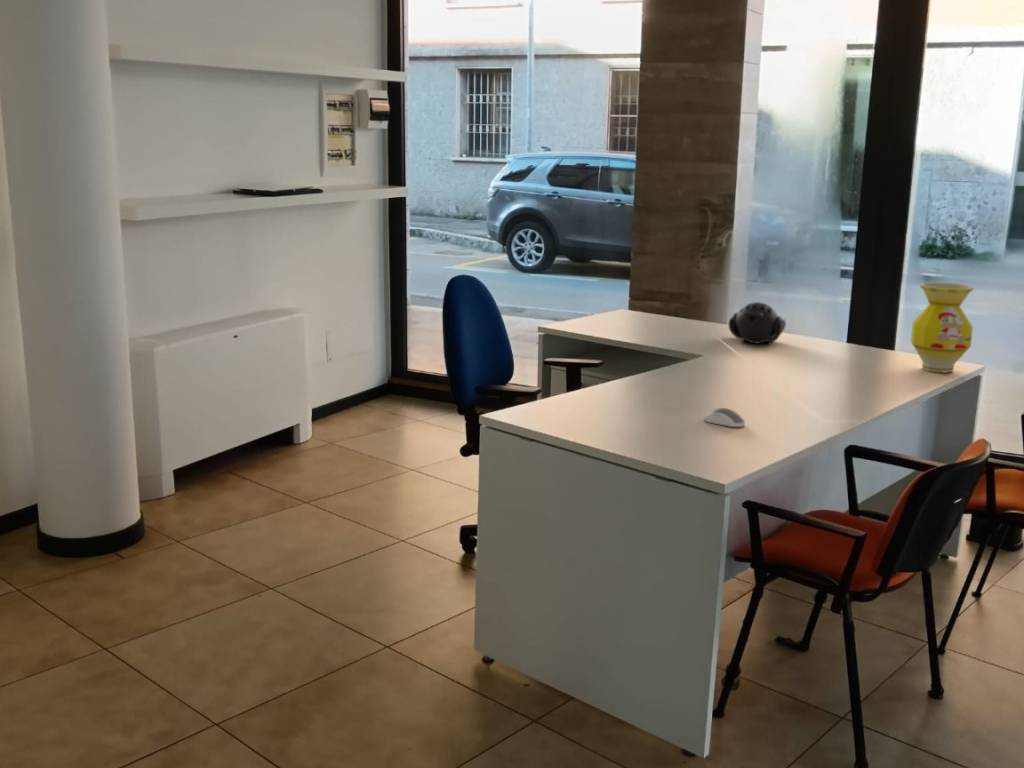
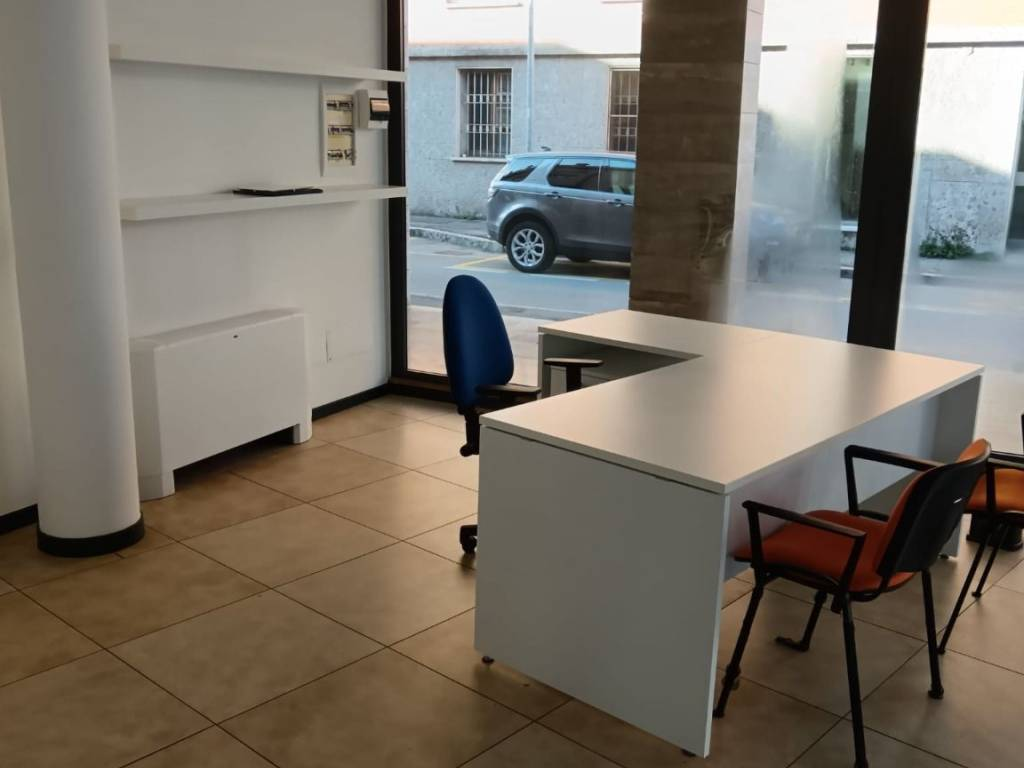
- speaker [728,301,787,345]
- vase [910,281,976,374]
- computer mouse [703,407,746,428]
